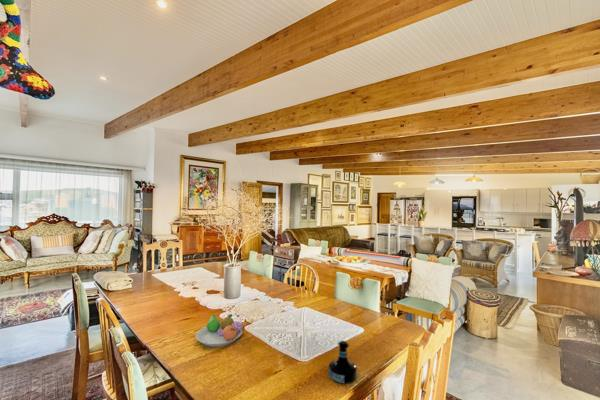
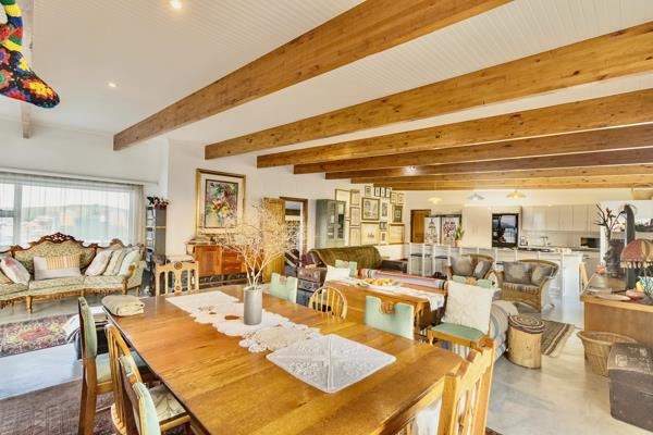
- tequila bottle [328,340,358,385]
- fruit bowl [195,313,243,347]
